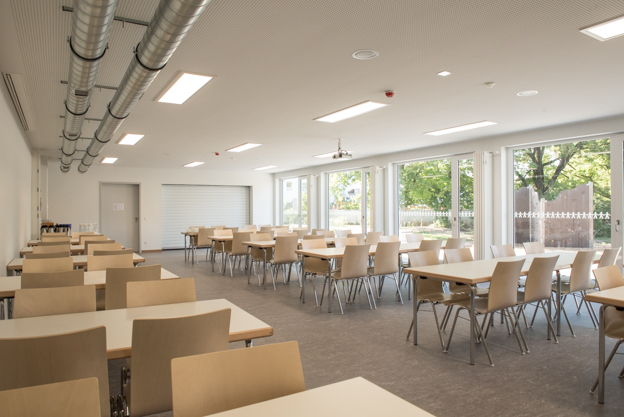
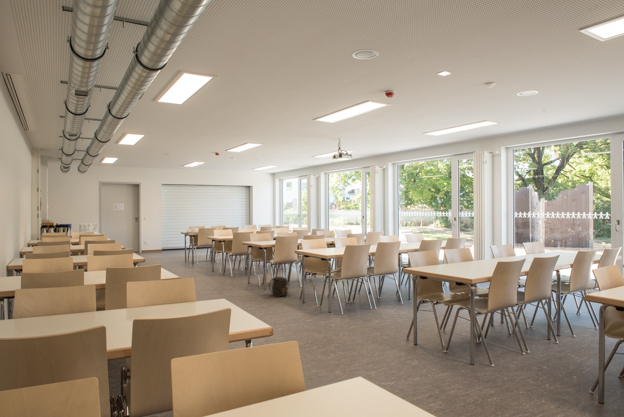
+ backpack [268,276,289,298]
